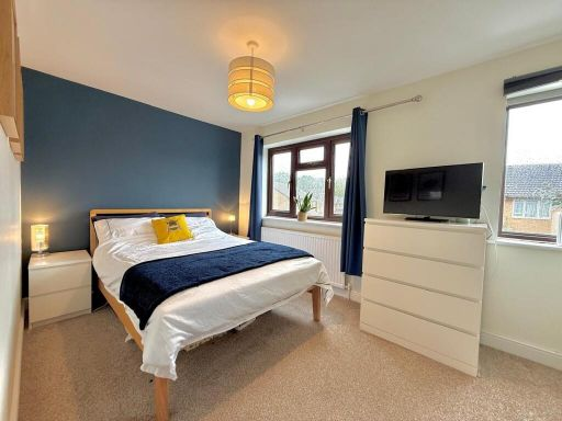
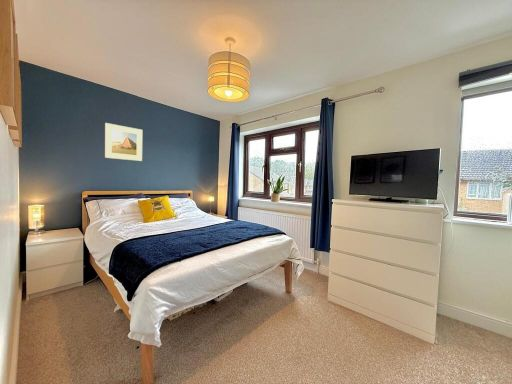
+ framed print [104,122,143,162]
